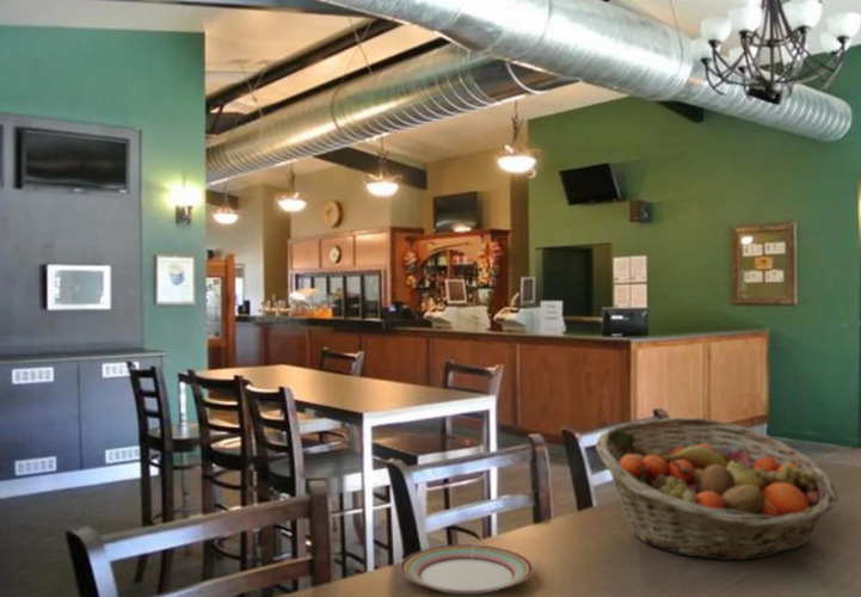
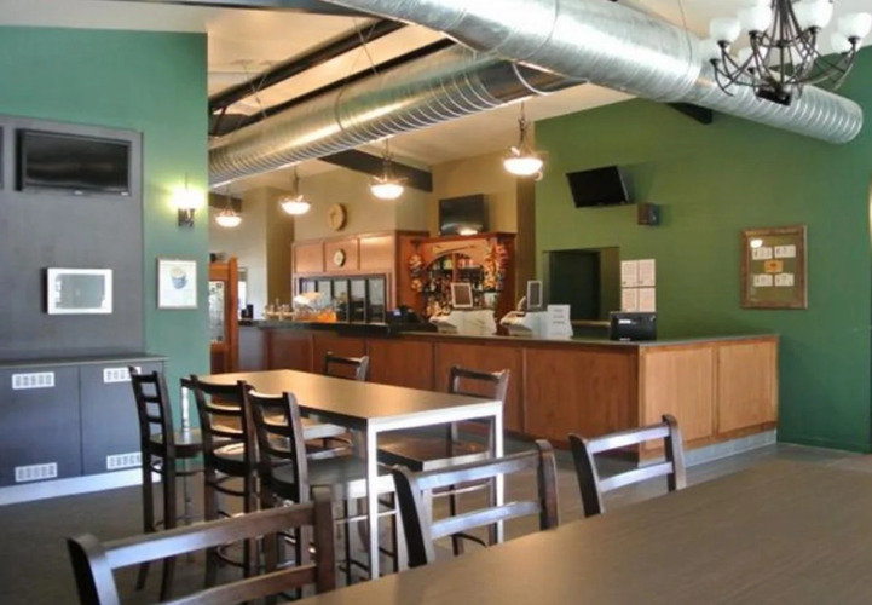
- fruit basket [595,417,840,561]
- plate [399,543,534,596]
